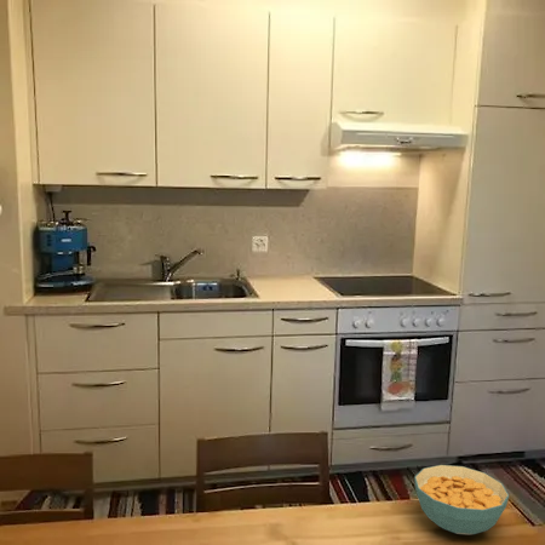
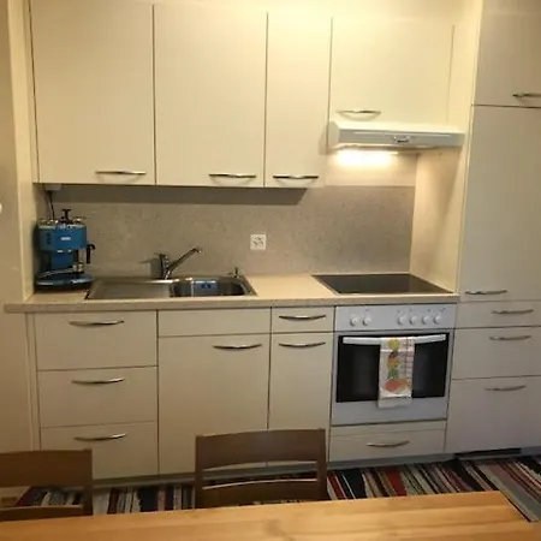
- cereal bowl [413,464,510,535]
